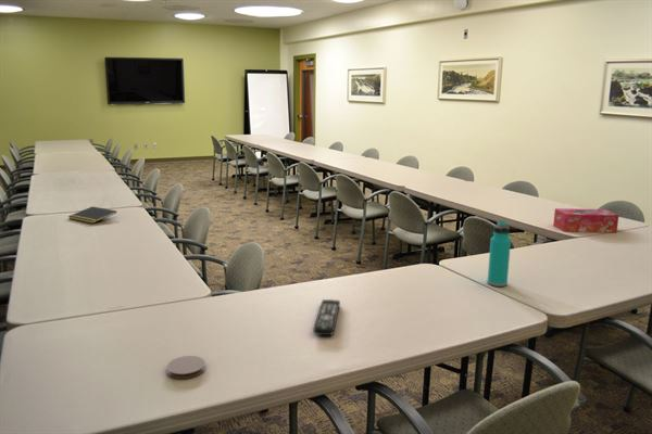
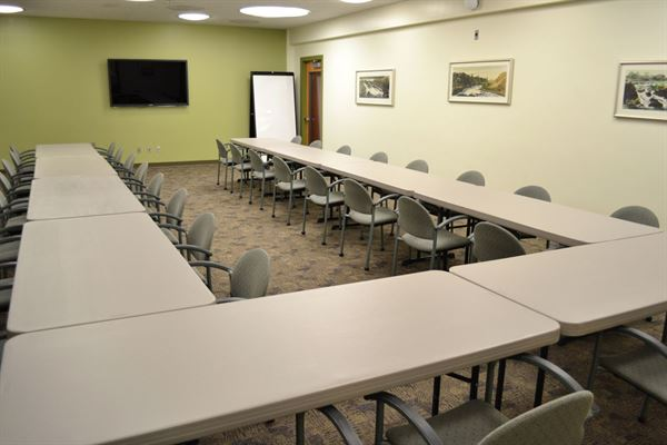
- tissue box [552,207,620,233]
- water bottle [487,220,512,288]
- remote control [312,298,341,336]
- coaster [165,355,206,380]
- notepad [67,205,117,225]
